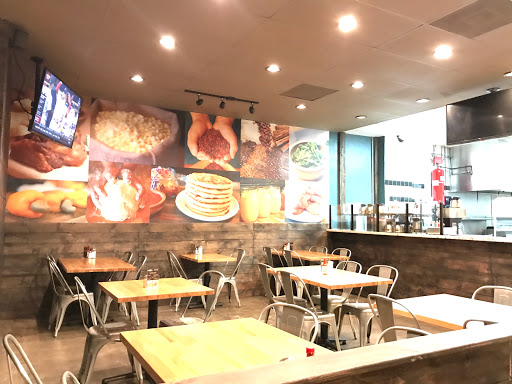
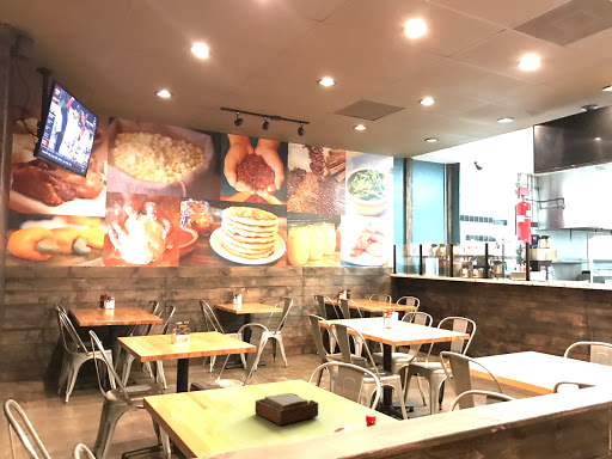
+ napkin holder [253,392,319,427]
